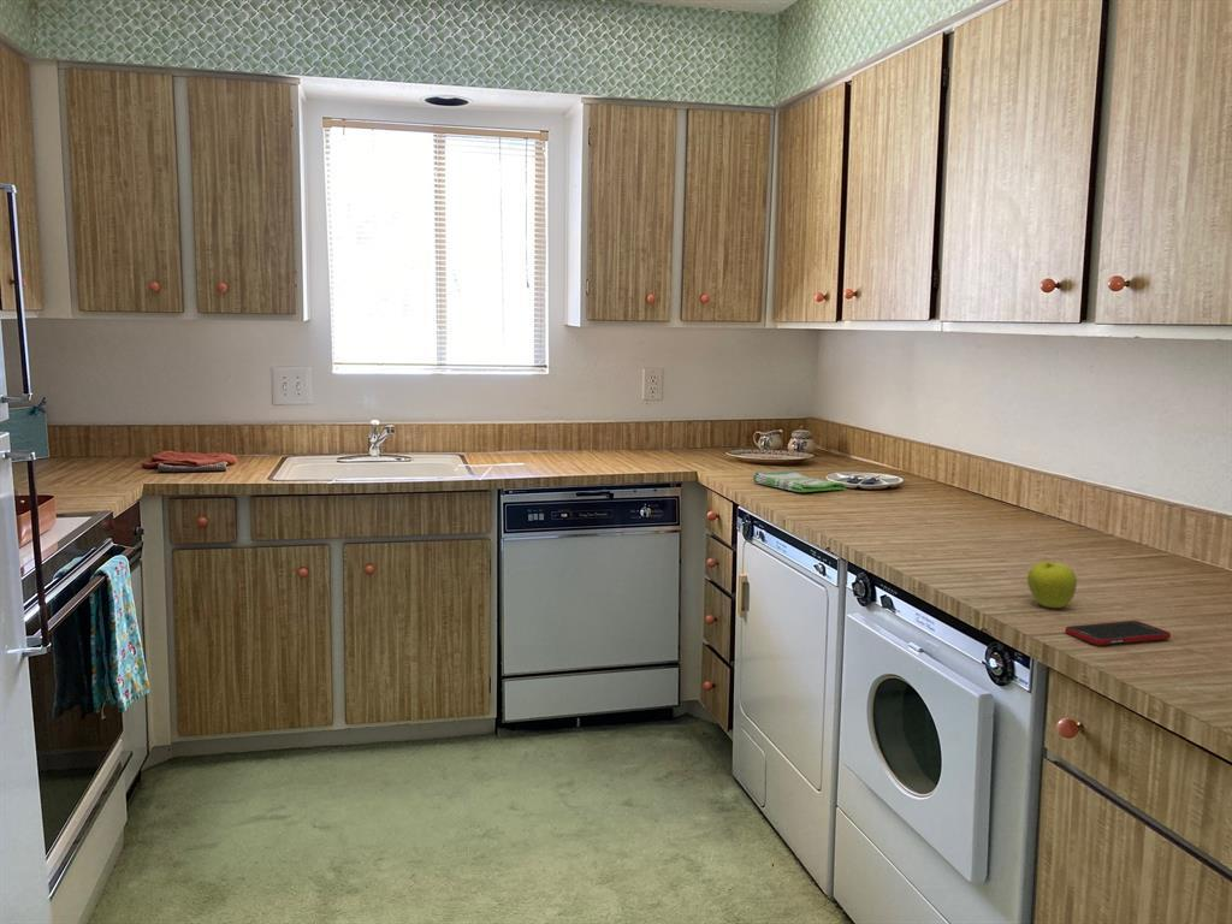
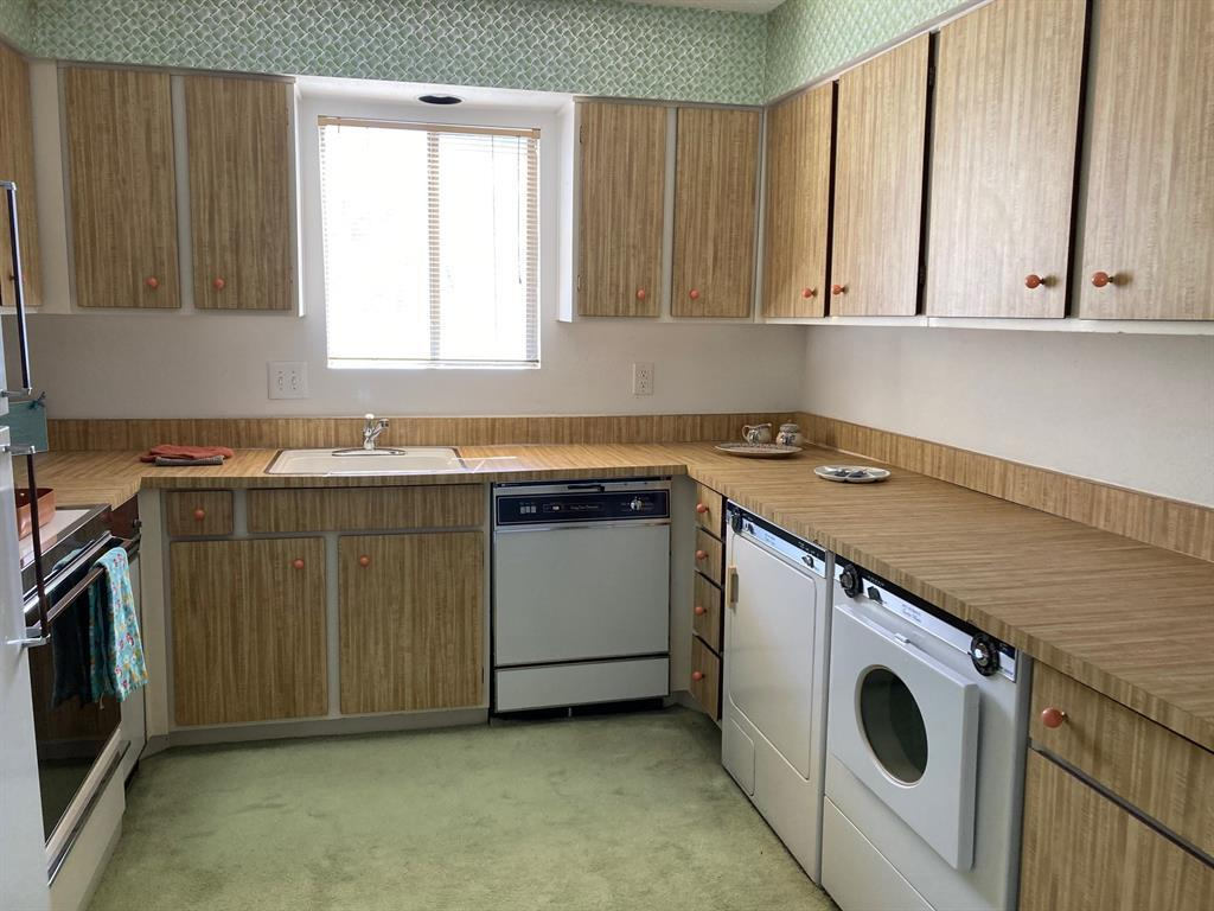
- dish towel [752,469,847,493]
- fruit [1026,561,1078,609]
- cell phone [1064,620,1172,646]
